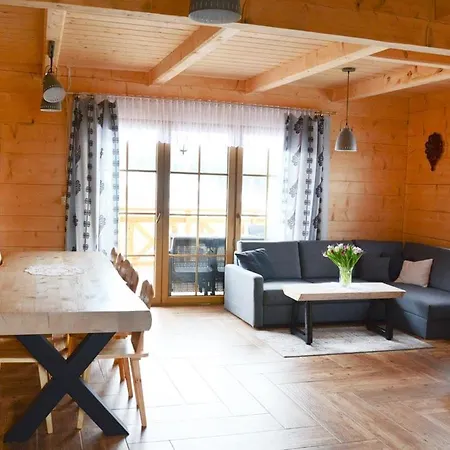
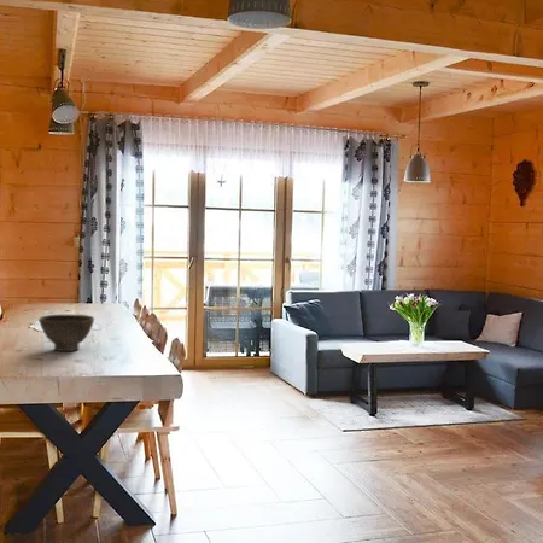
+ bowl [37,313,95,352]
